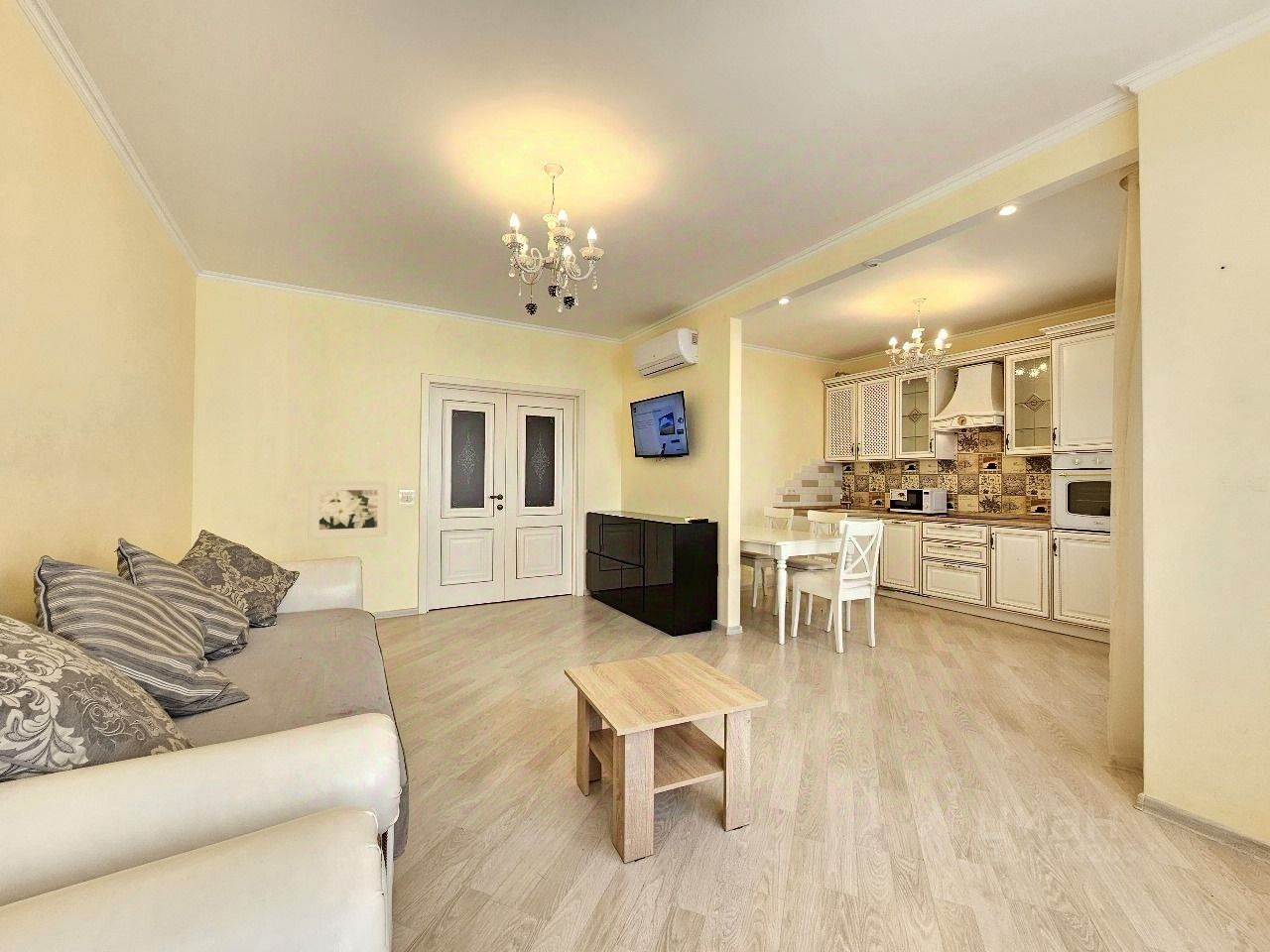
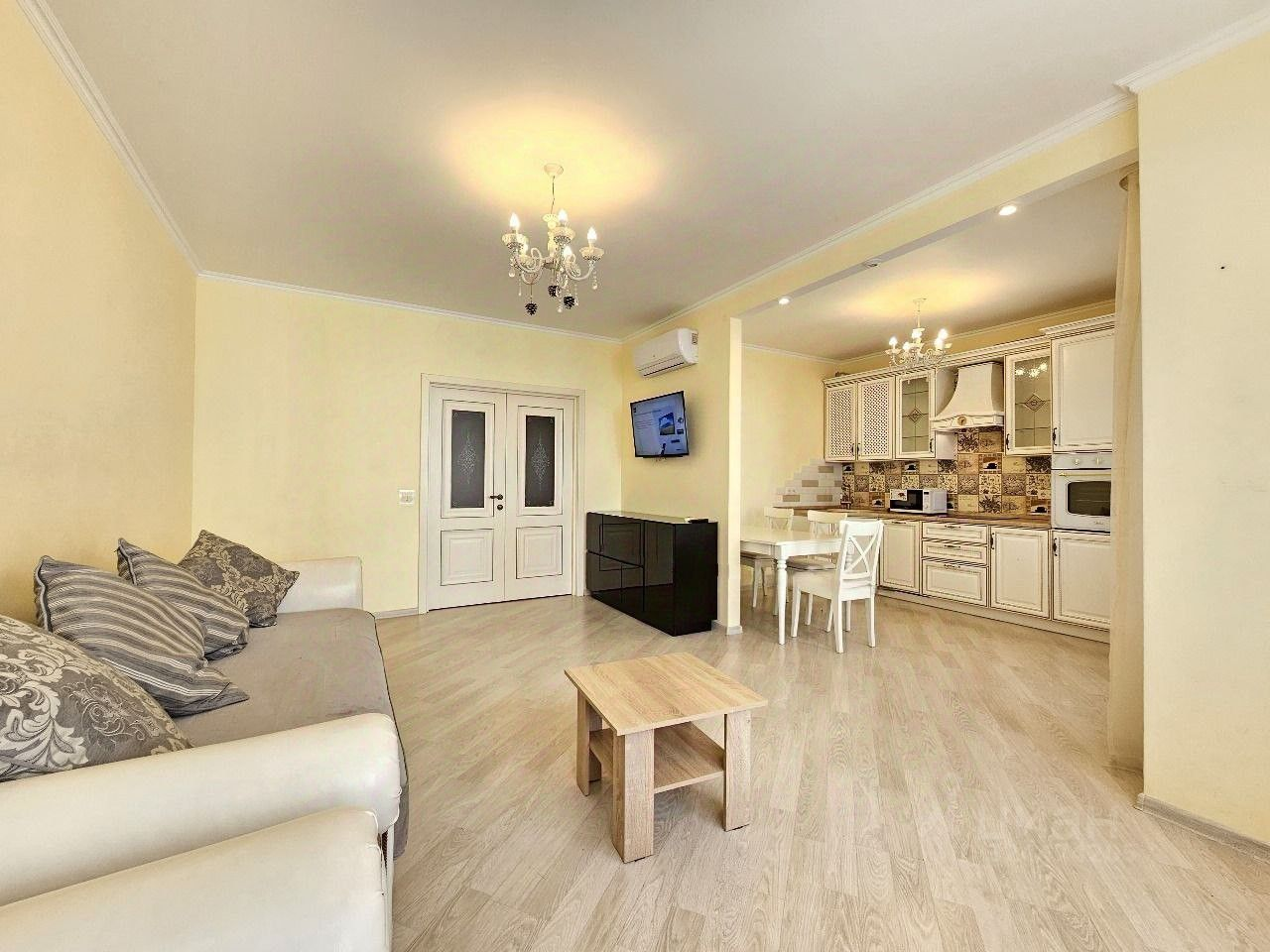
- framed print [307,480,389,540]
